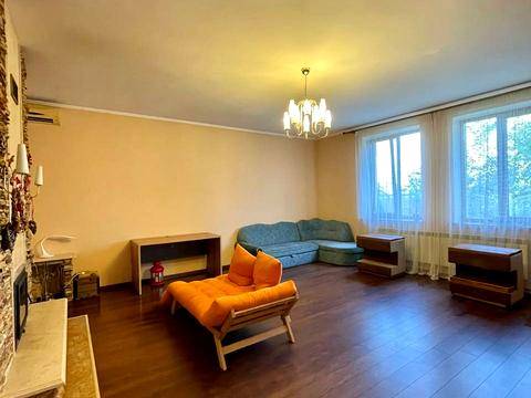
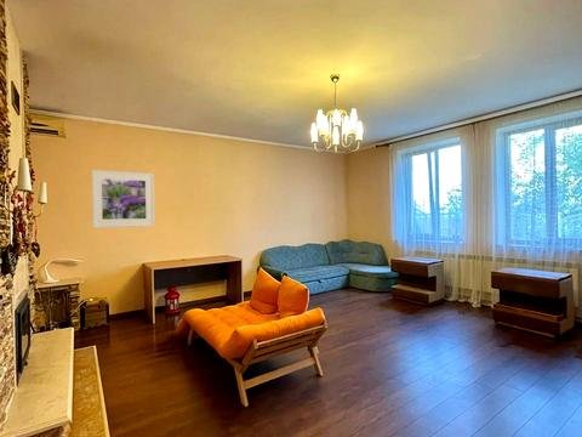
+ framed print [91,169,155,229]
